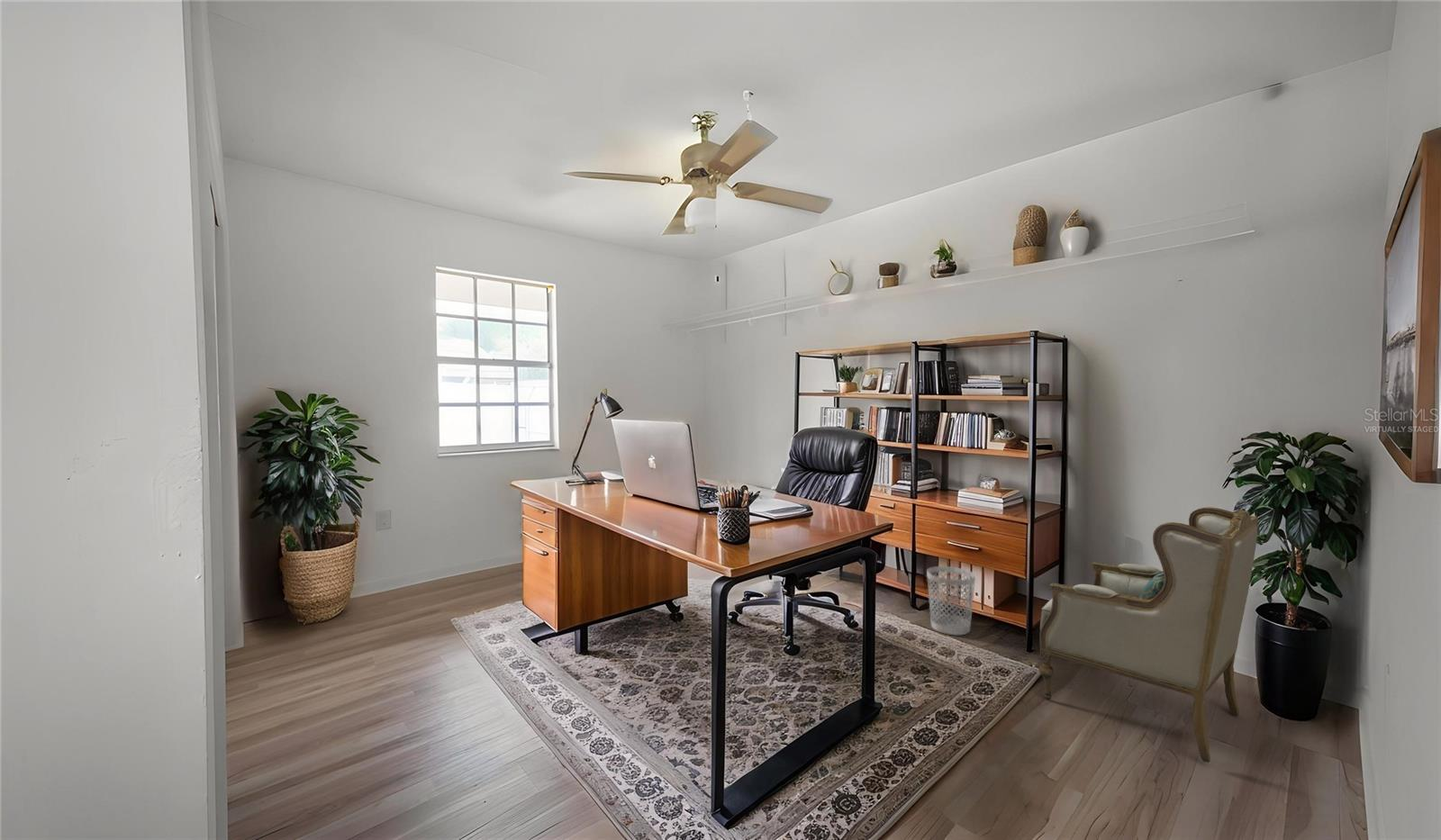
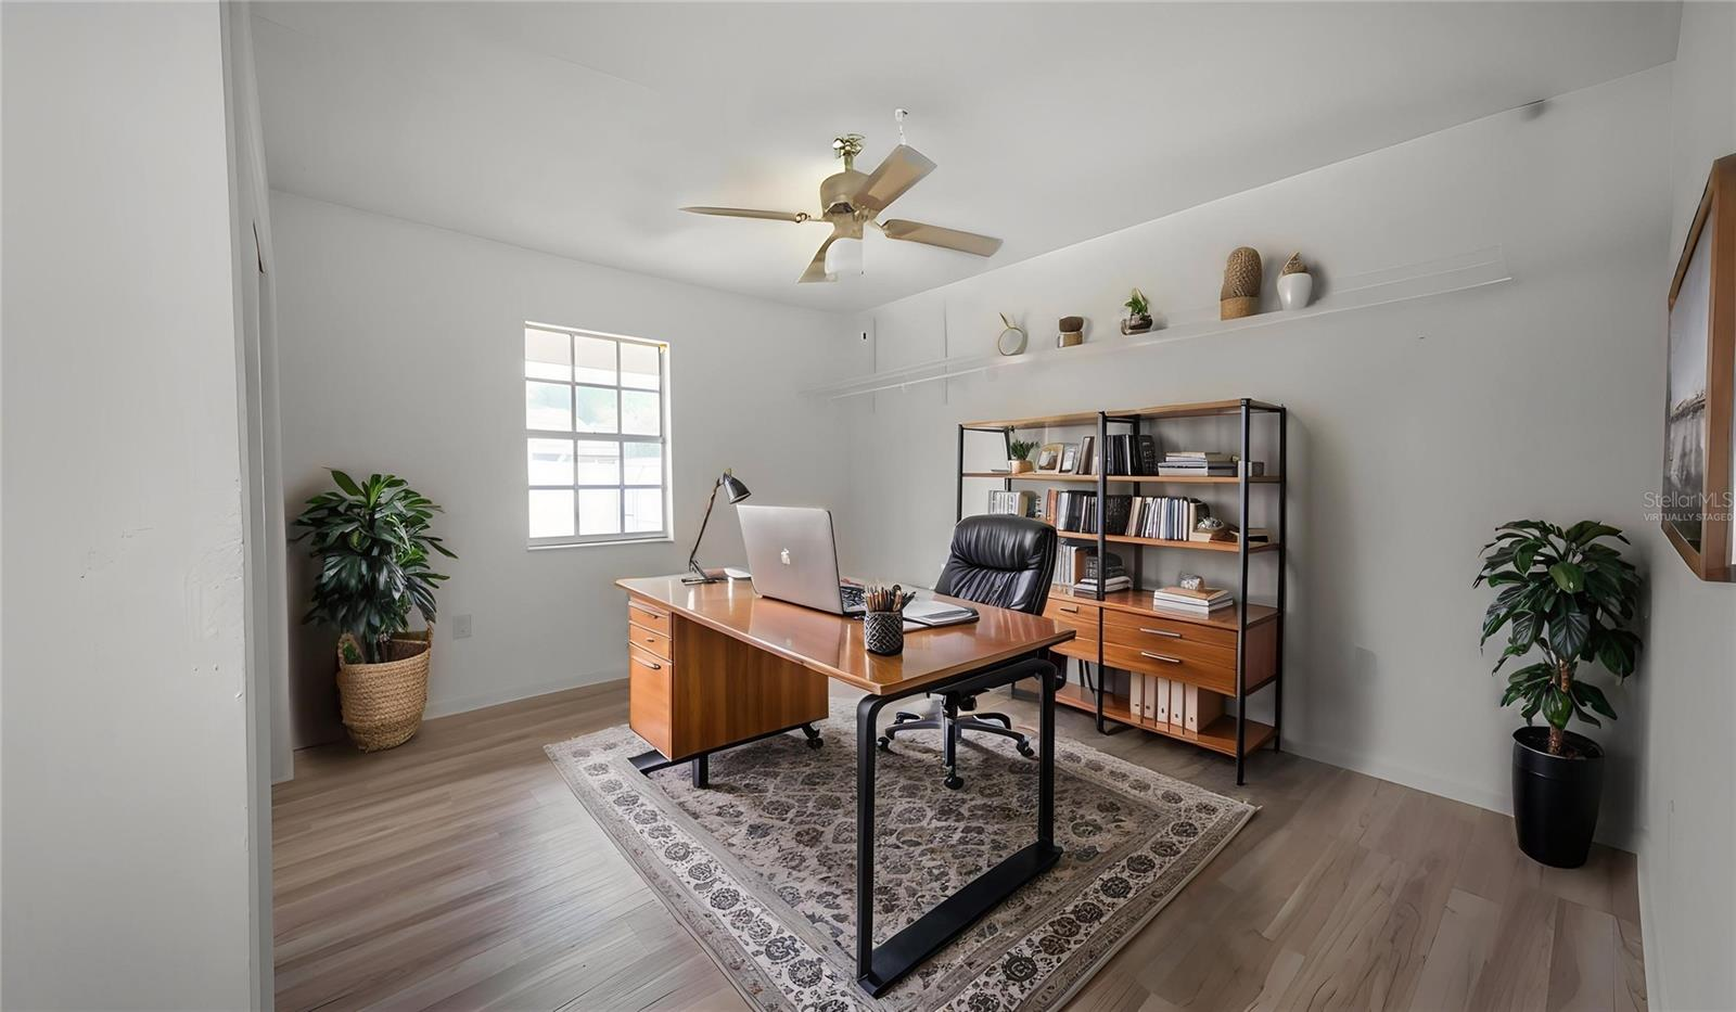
- armchair [1038,506,1259,763]
- wastebasket [926,565,976,636]
